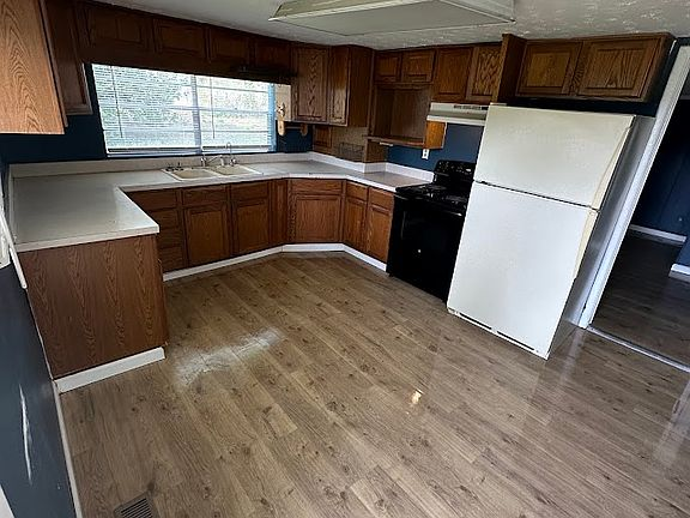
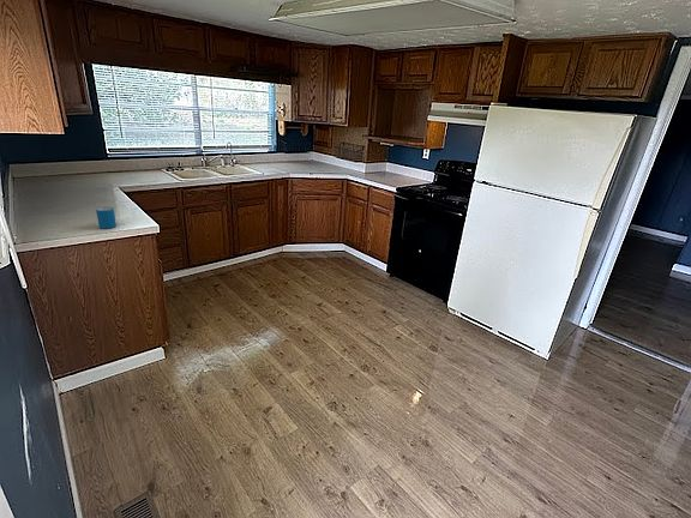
+ mug [95,206,118,230]
